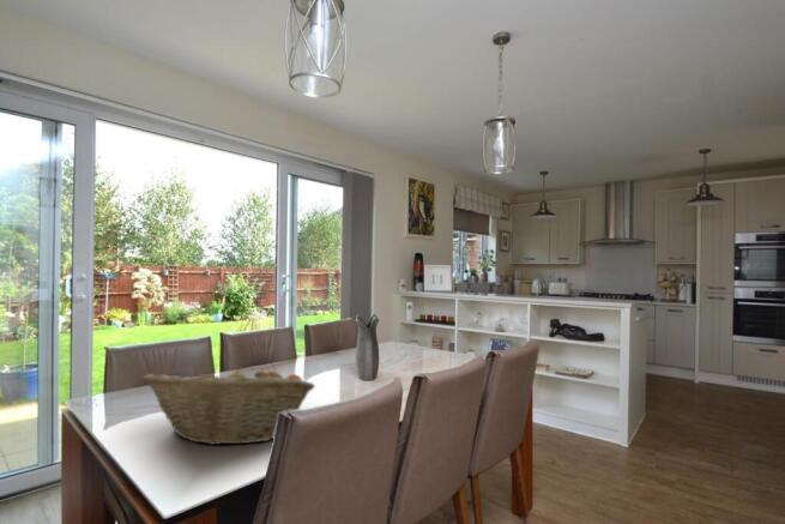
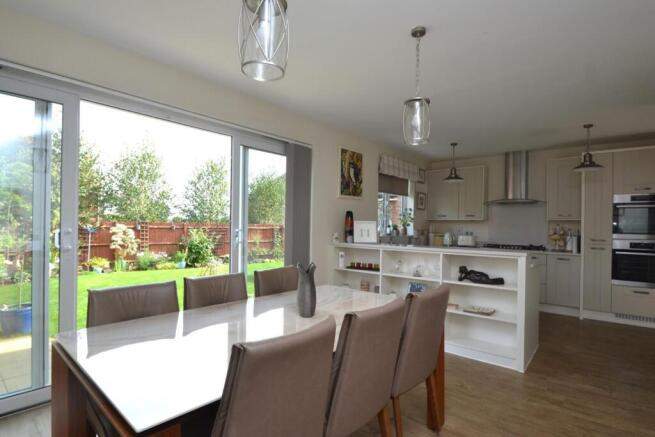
- fruit basket [141,362,316,446]
